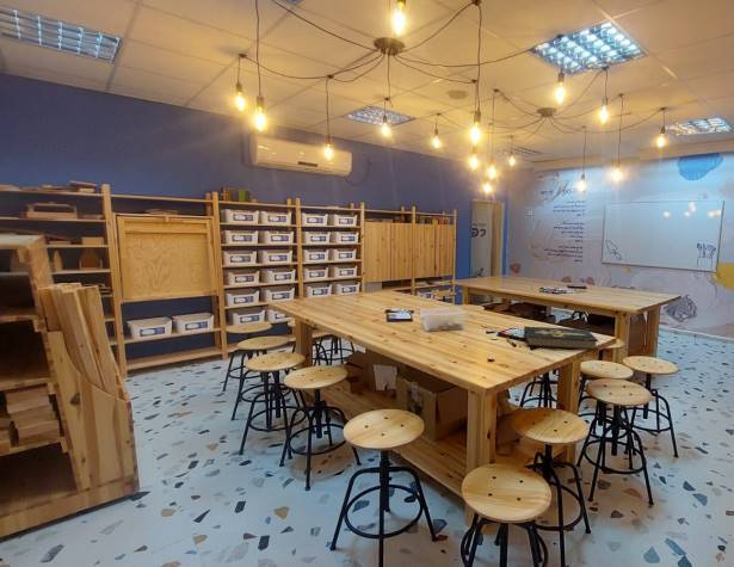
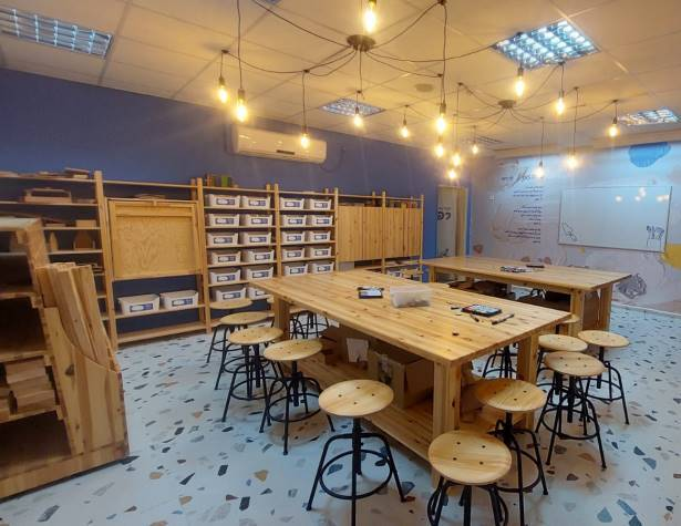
- book [523,325,599,351]
